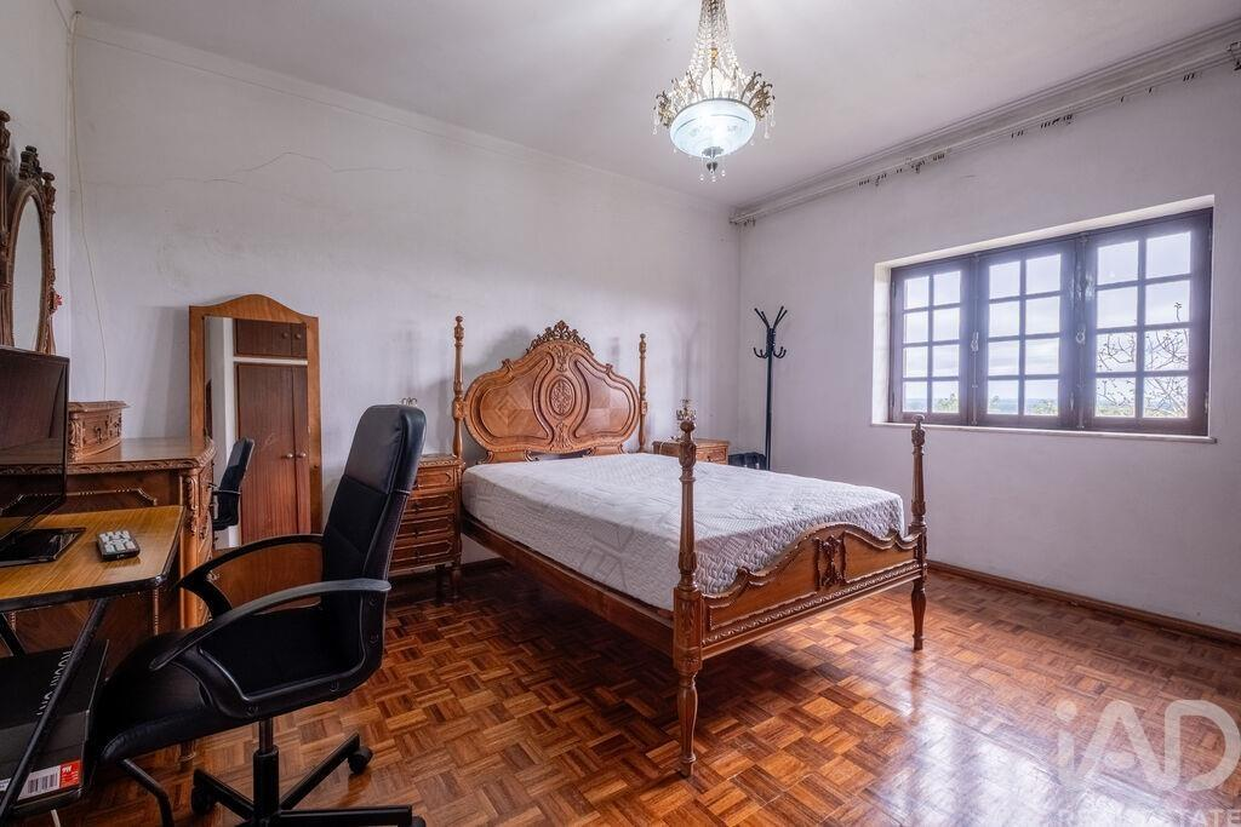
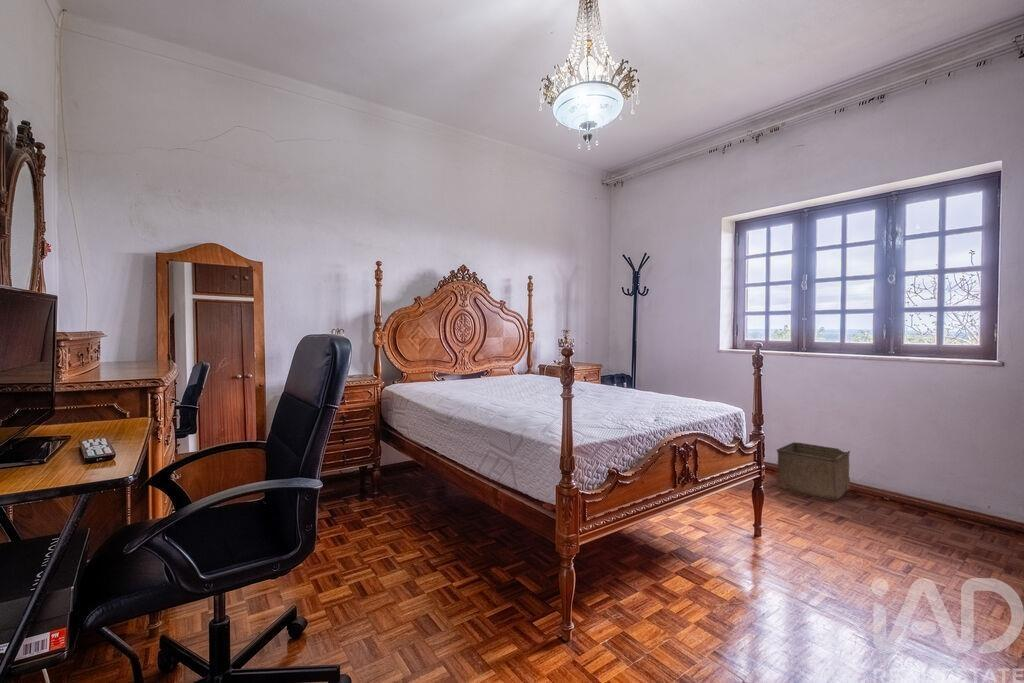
+ storage bin [775,441,852,502]
